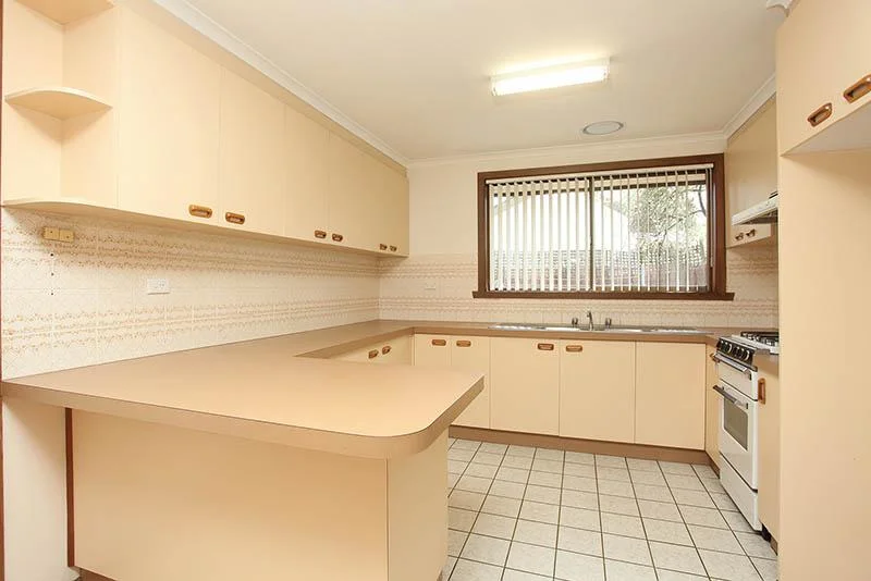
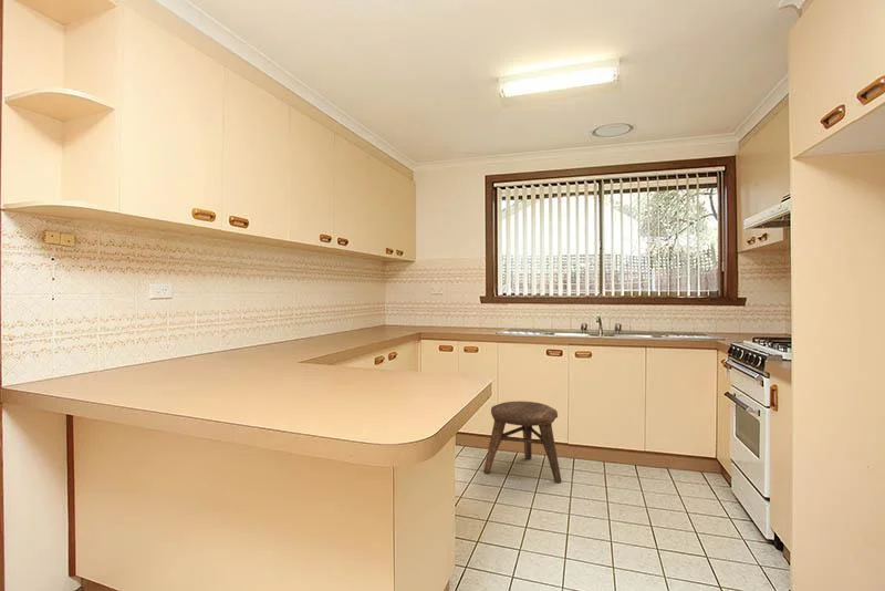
+ stool [482,401,562,484]
